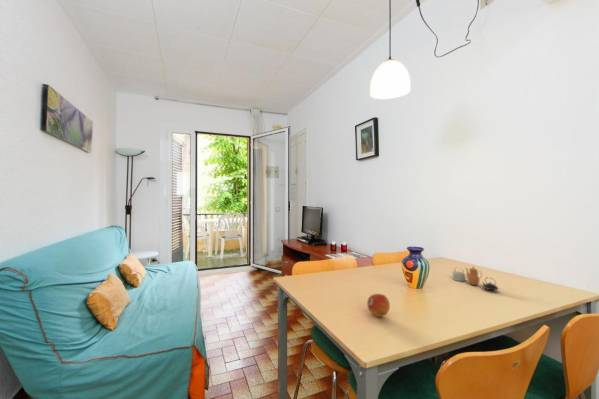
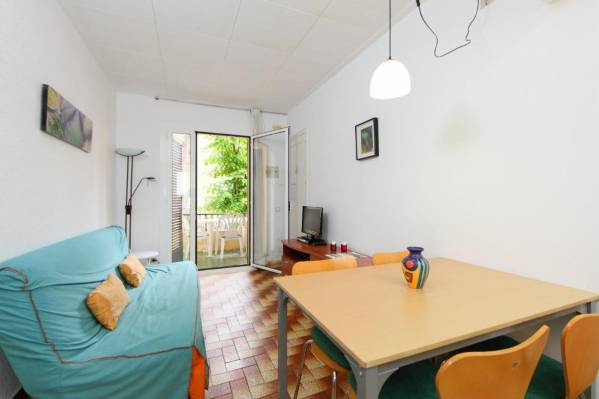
- fruit [366,293,391,318]
- teapot [451,265,500,291]
